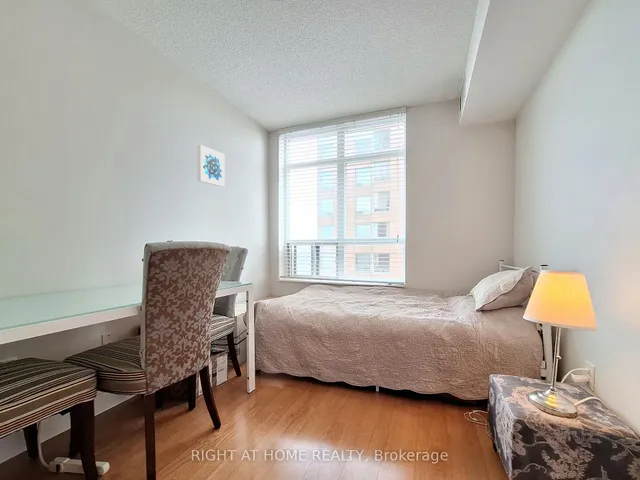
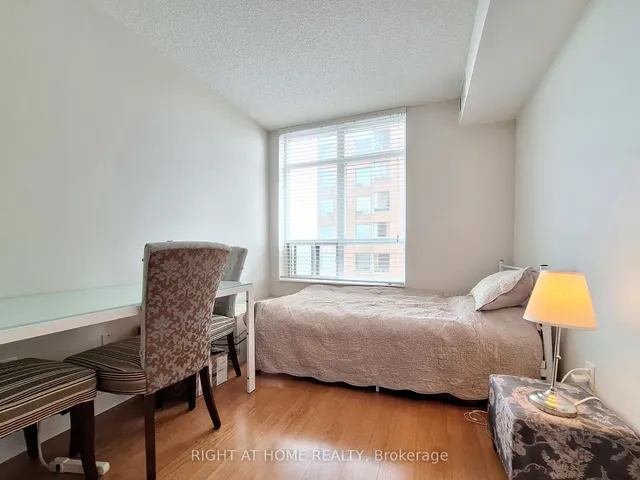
- wall art [197,144,226,188]
